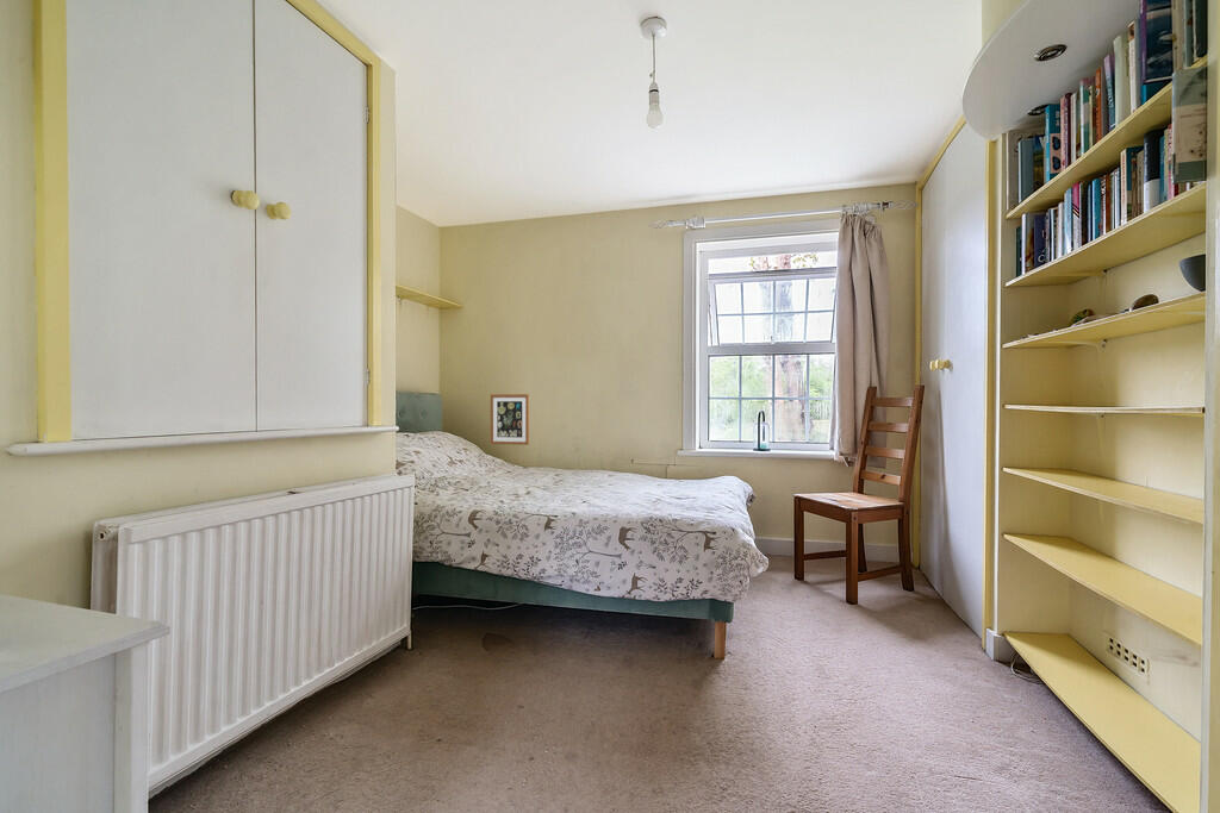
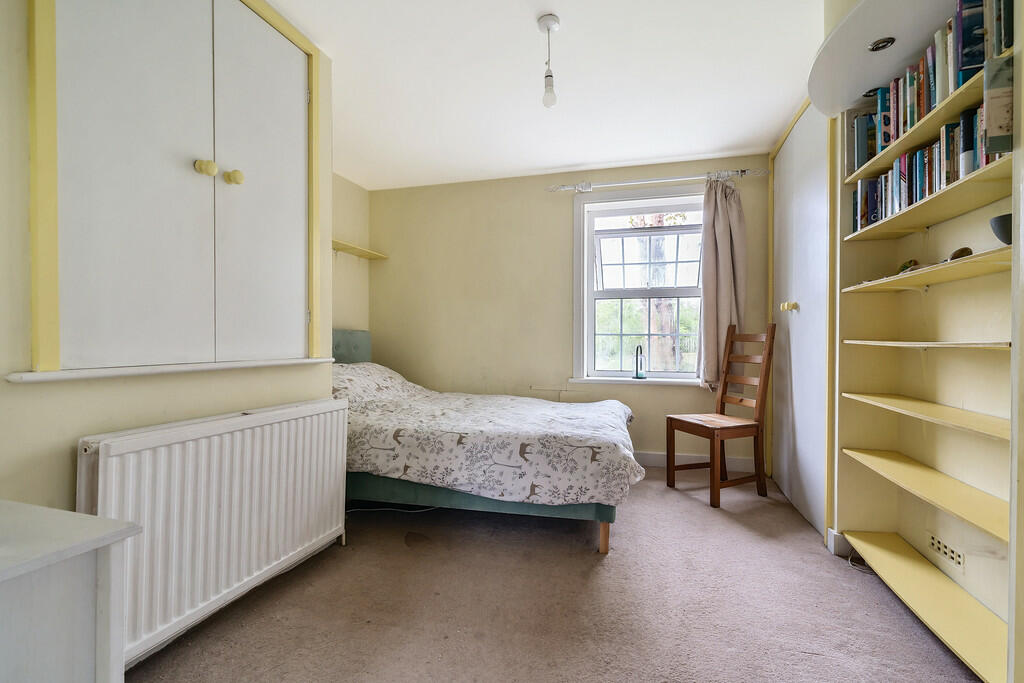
- wall art [490,393,530,446]
